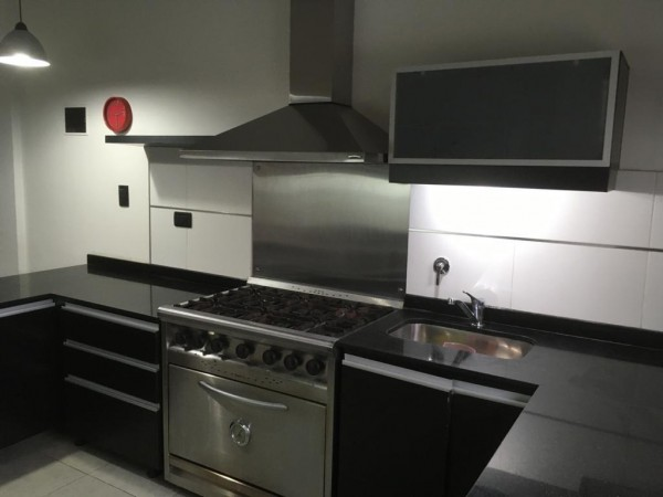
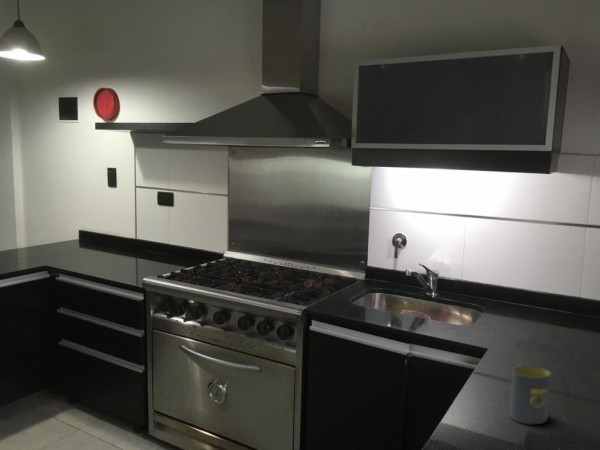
+ mug [508,363,552,425]
